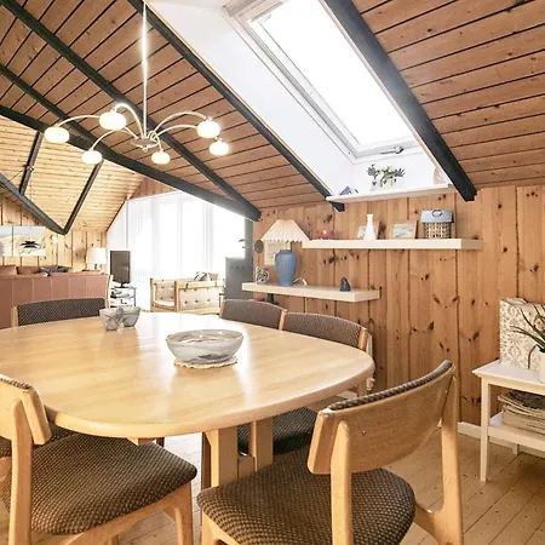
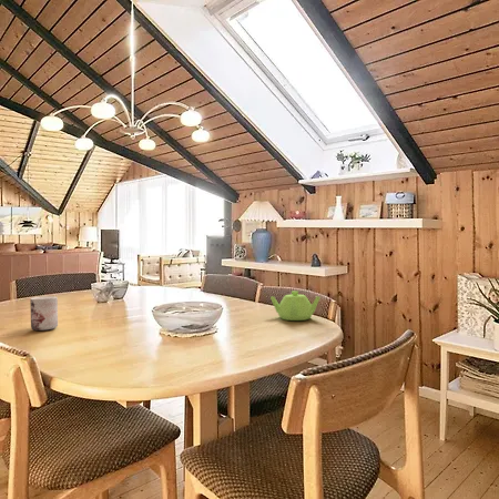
+ mug [29,295,59,332]
+ teapot [269,289,322,322]
